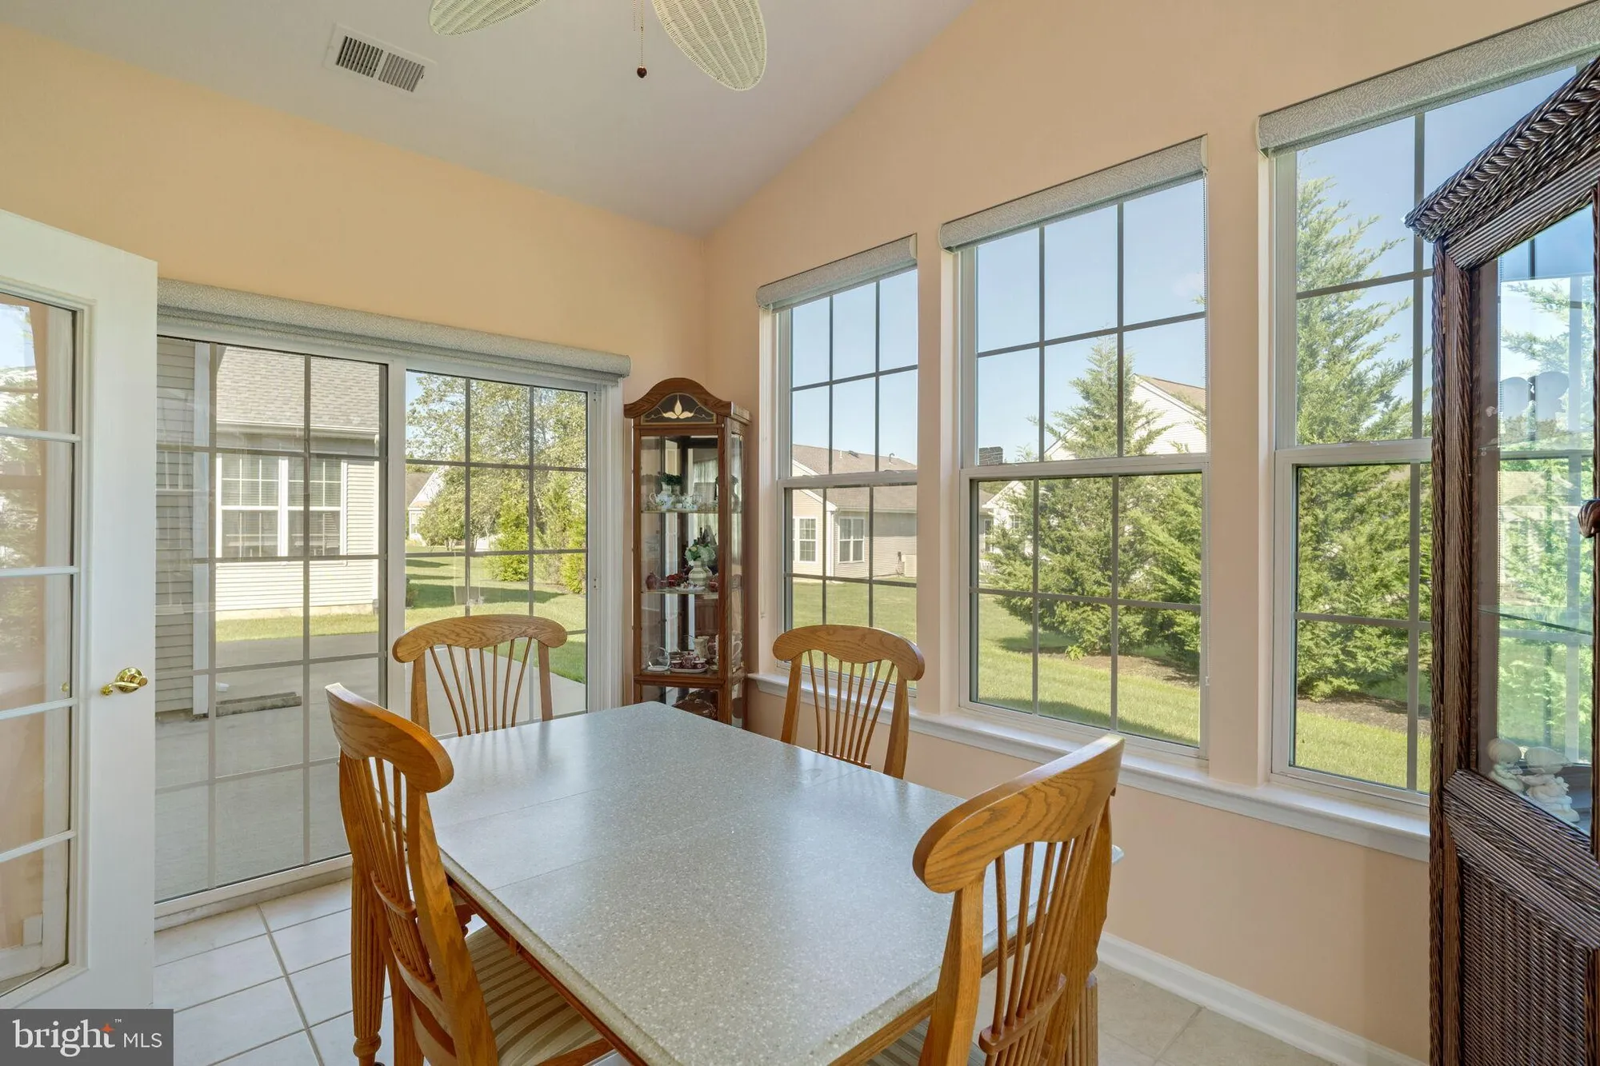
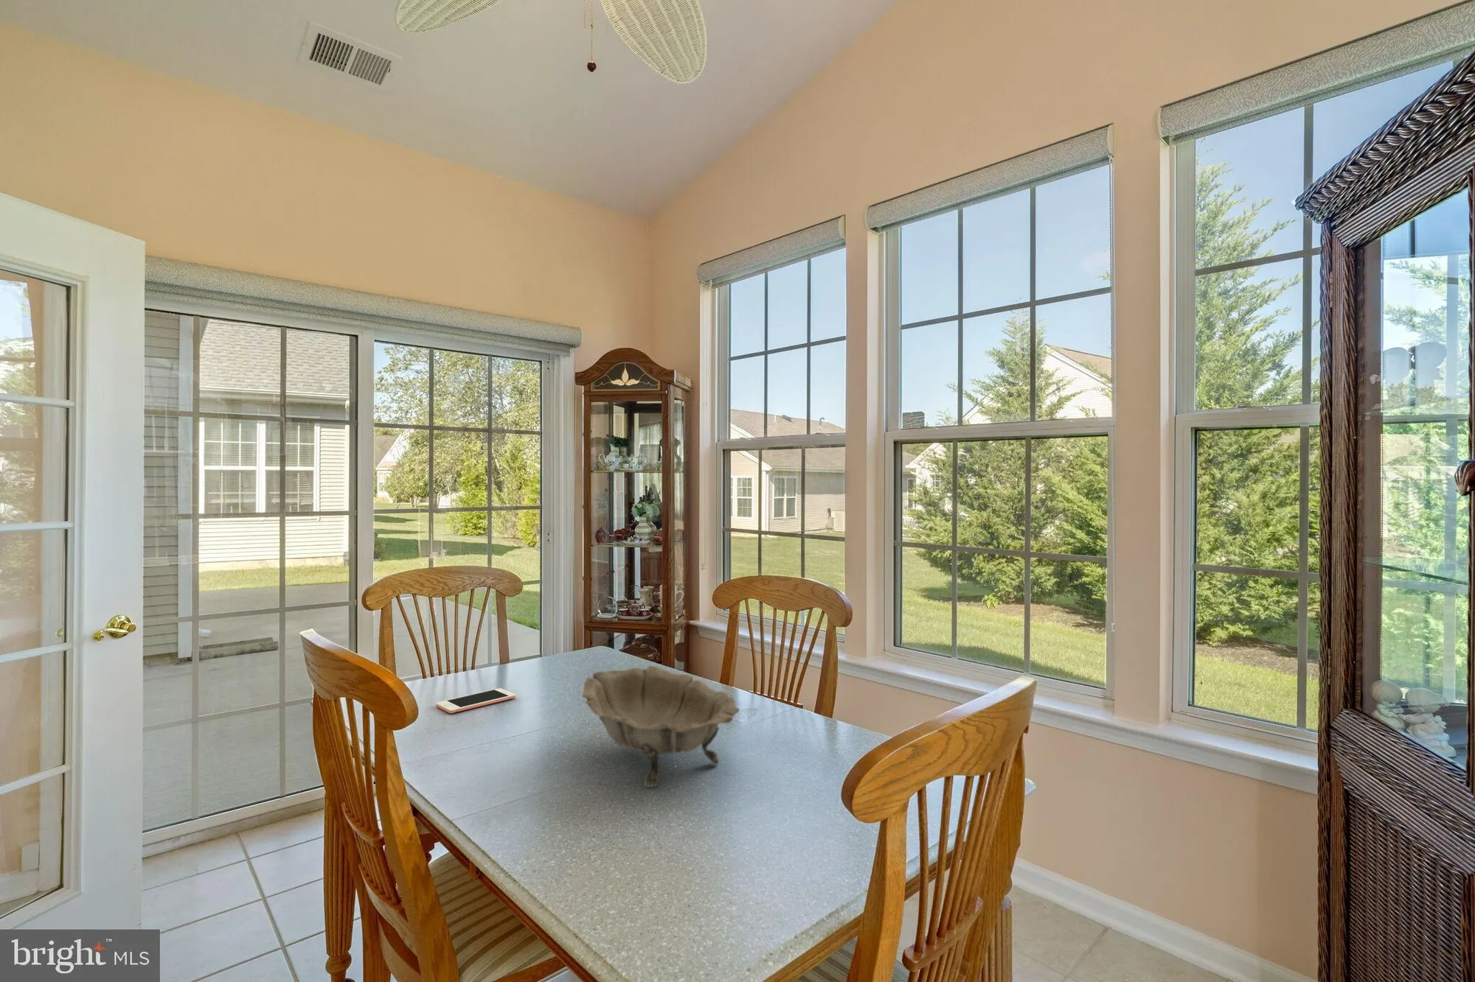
+ decorative bowl [582,665,740,788]
+ cell phone [435,687,517,713]
